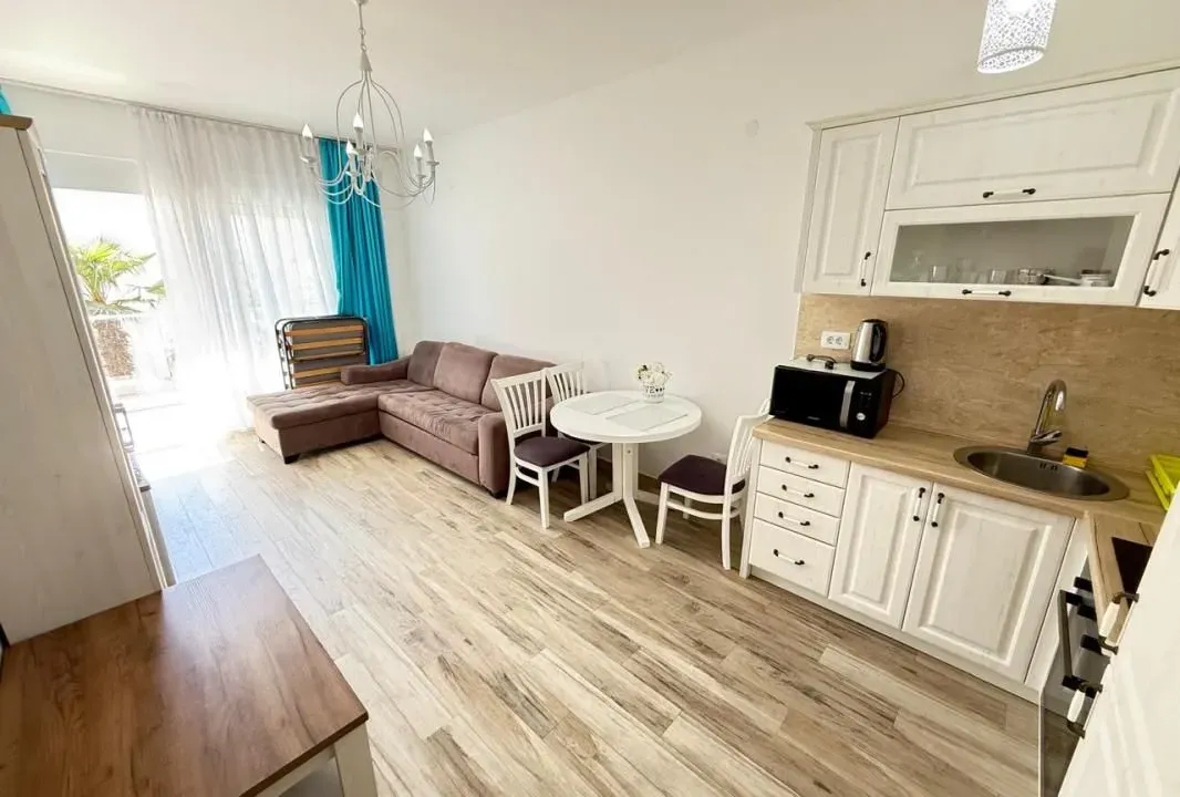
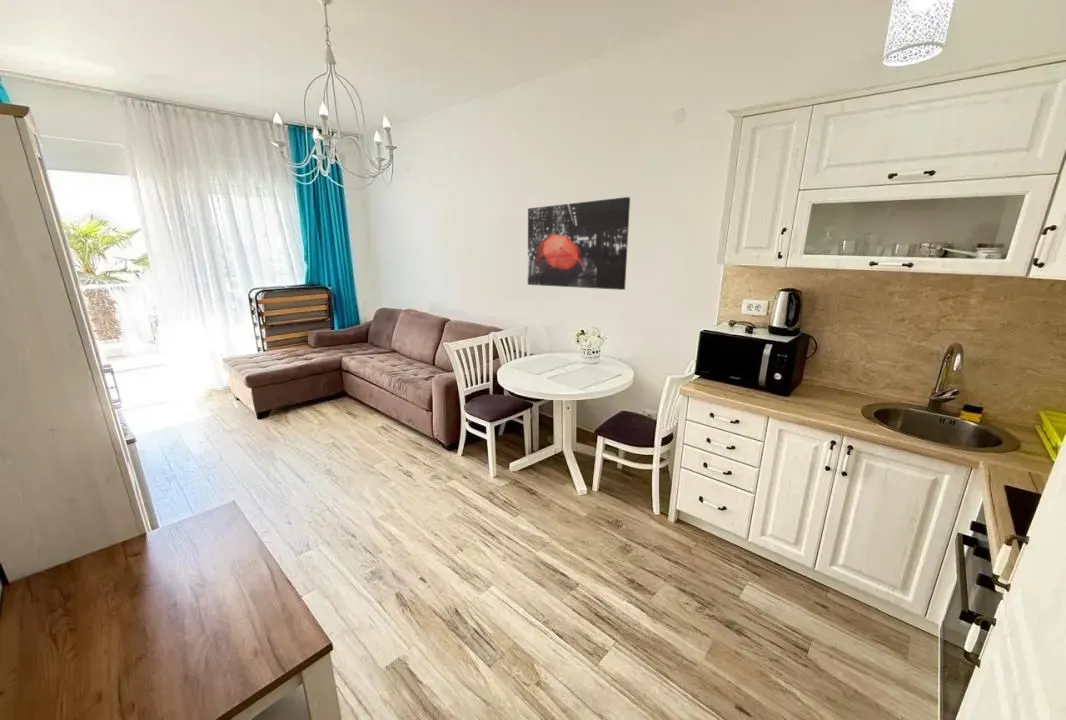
+ wall art [527,196,631,291]
